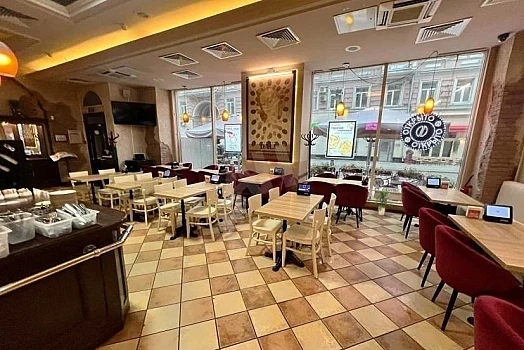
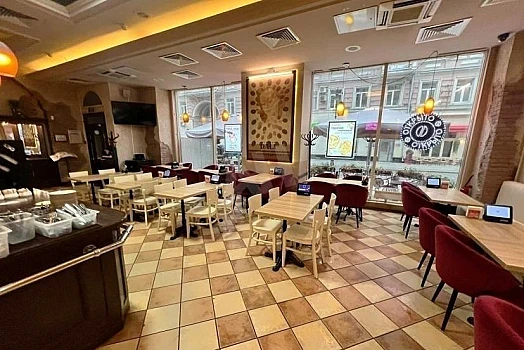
- indoor plant [371,188,393,216]
